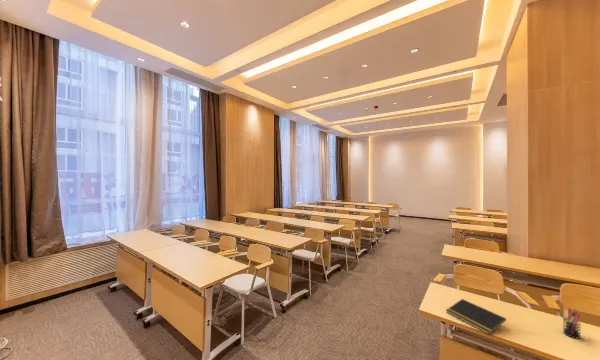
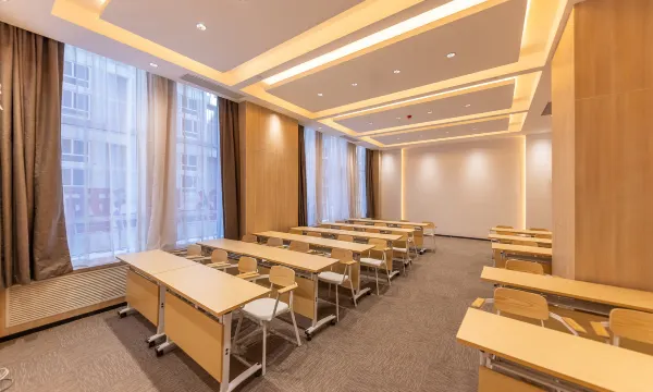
- notepad [446,298,507,335]
- pen holder [558,307,582,340]
